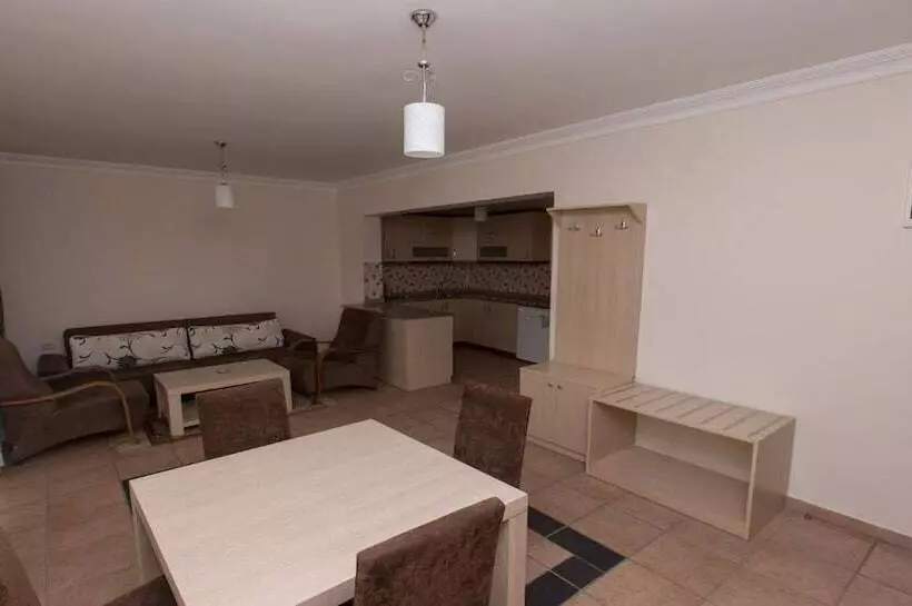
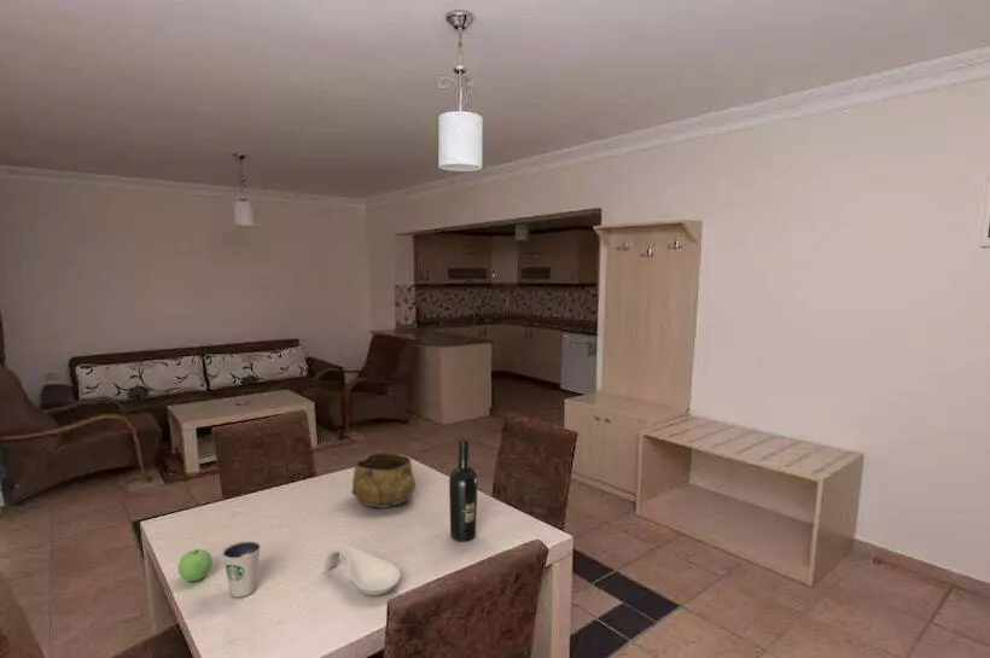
+ apple [177,548,214,583]
+ wine bottle [448,438,479,542]
+ spoon rest [322,545,402,596]
+ dixie cup [221,540,262,598]
+ decorative bowl [350,452,417,509]
